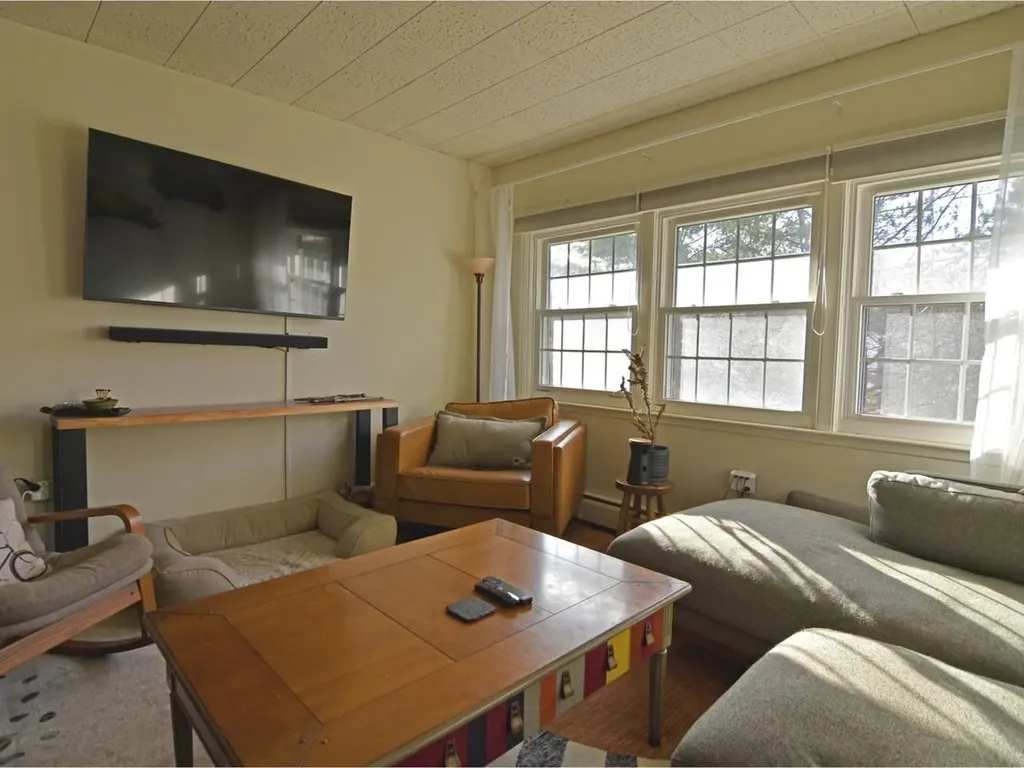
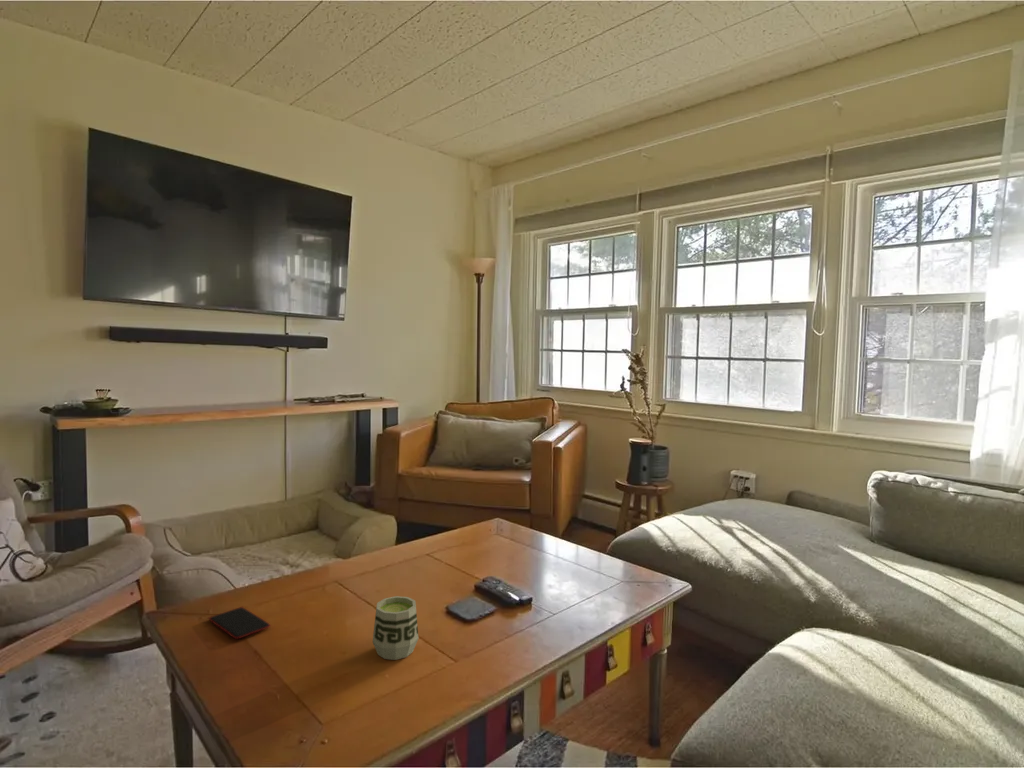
+ smartphone [207,606,271,640]
+ cup [372,595,420,661]
